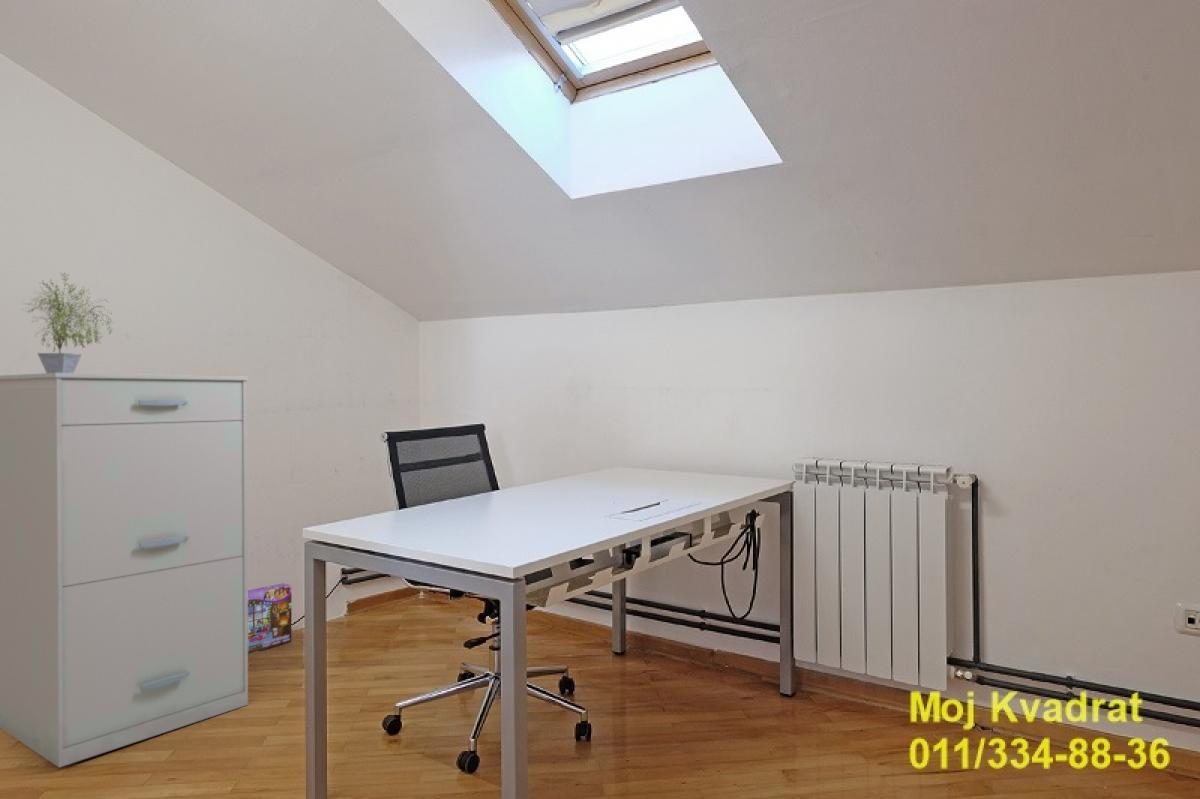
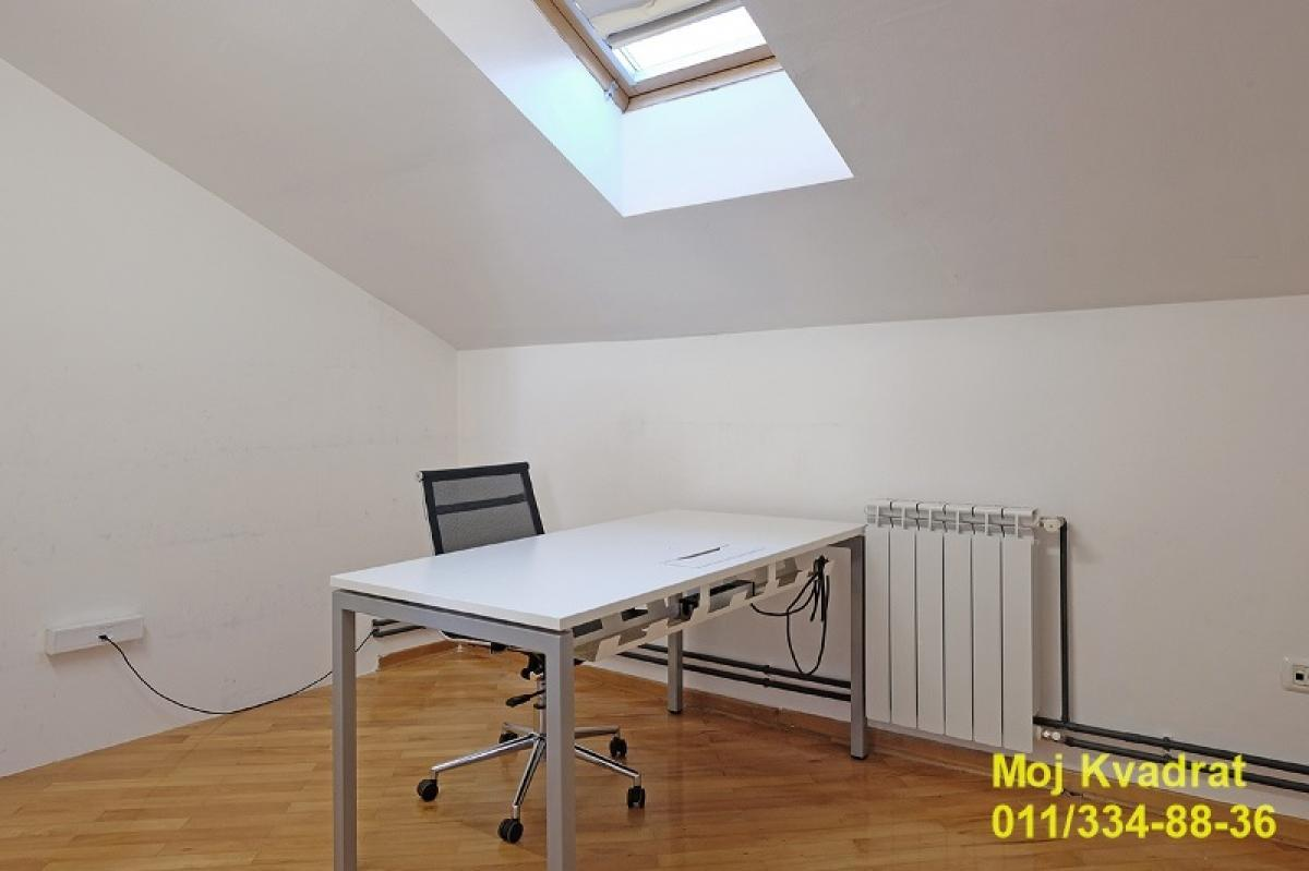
- potted plant [22,272,114,373]
- box [247,582,293,654]
- filing cabinet [0,372,250,768]
